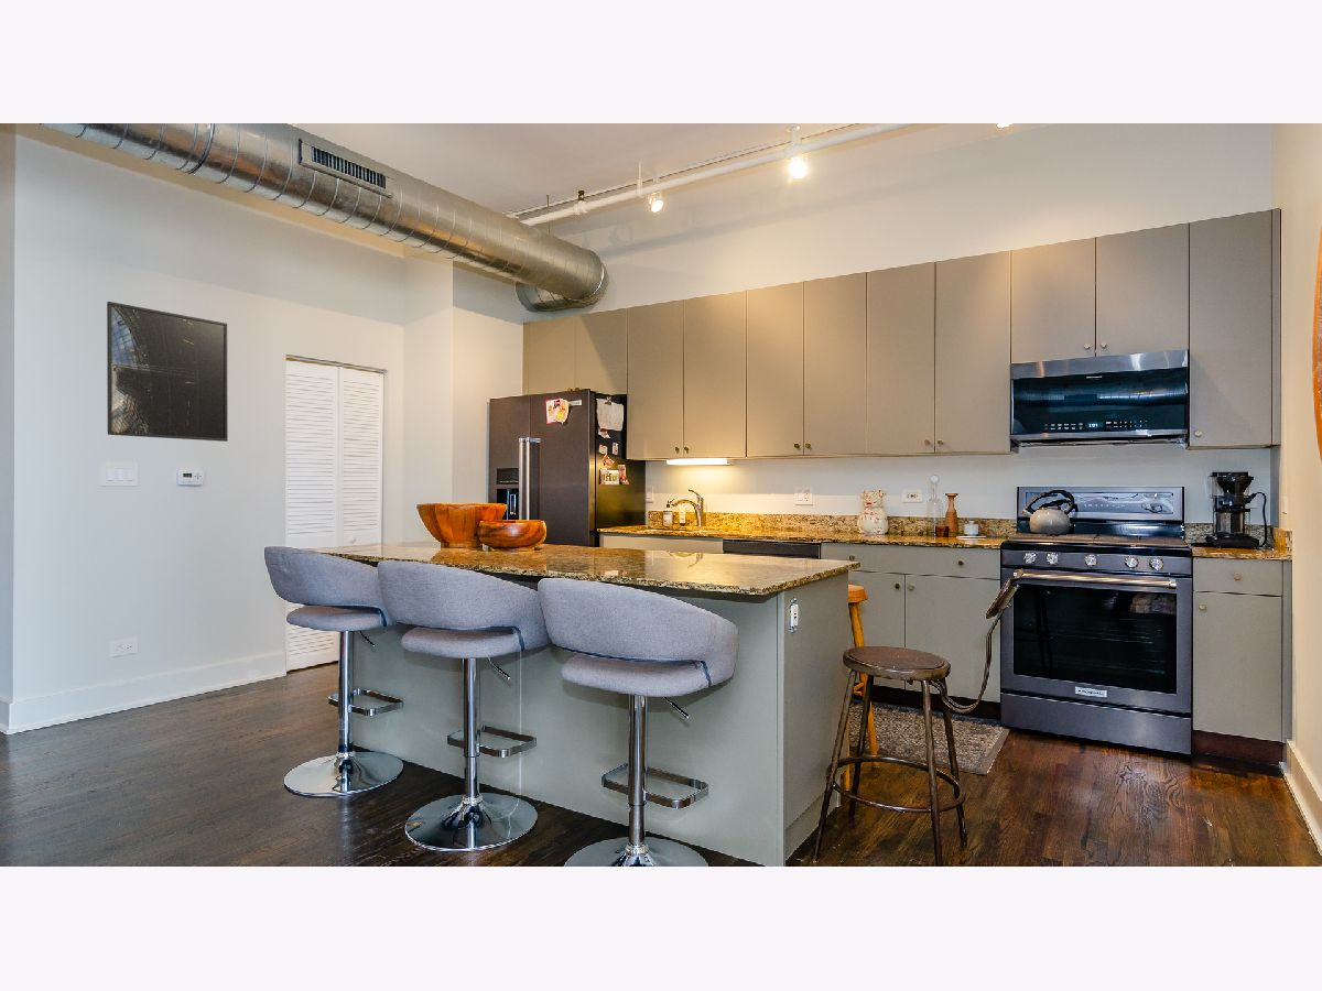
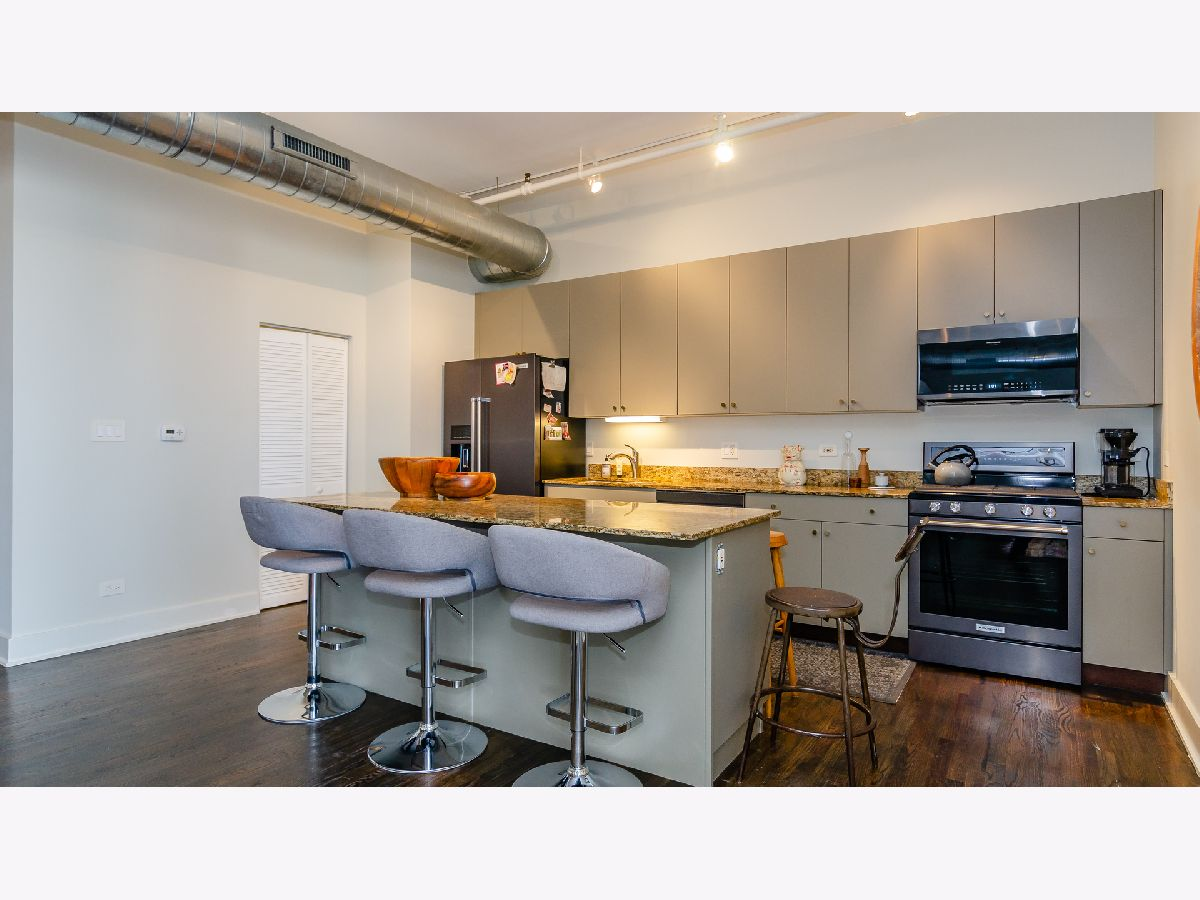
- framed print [106,301,229,443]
